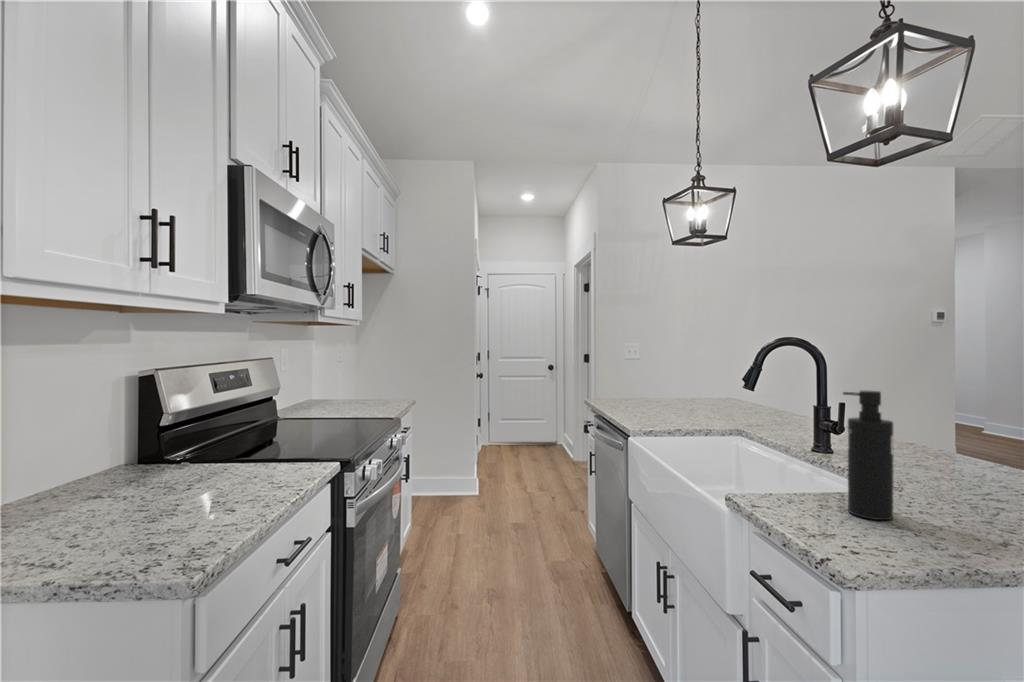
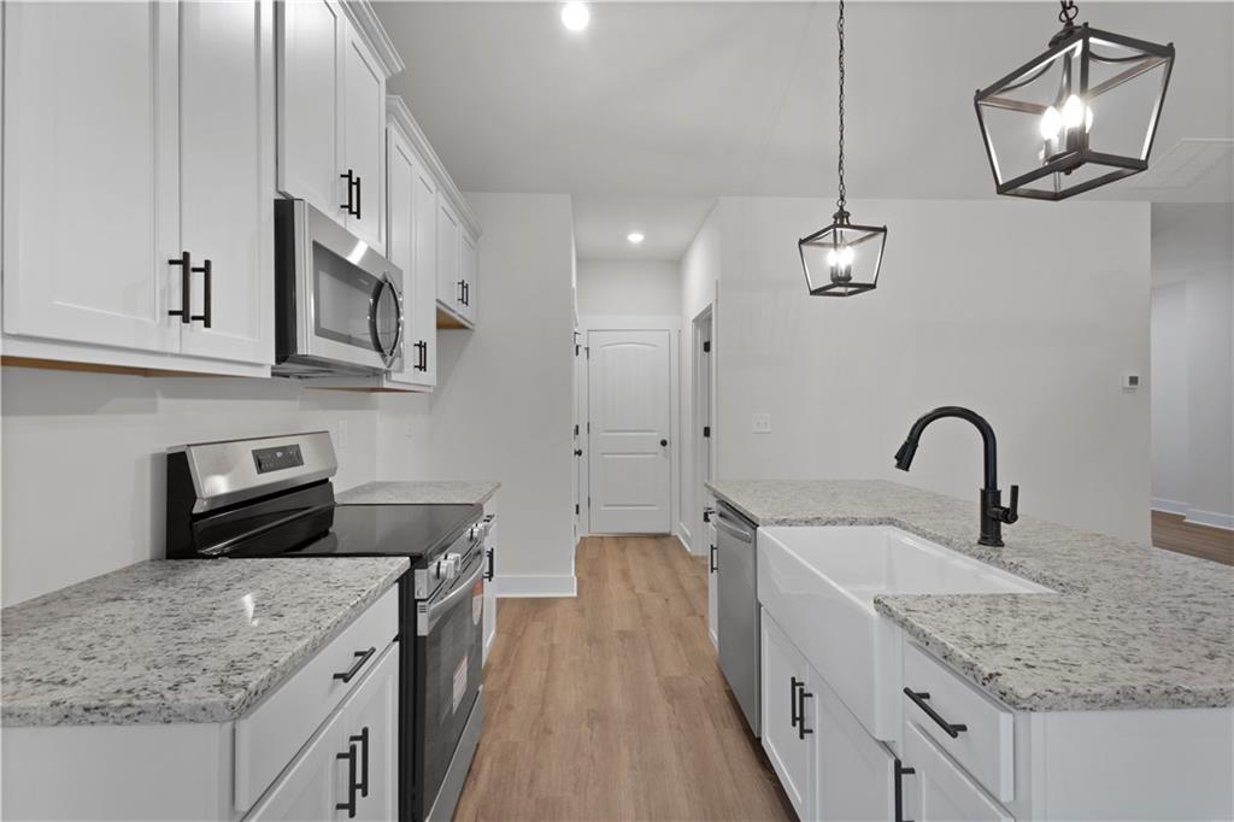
- soap dispenser [842,390,894,521]
